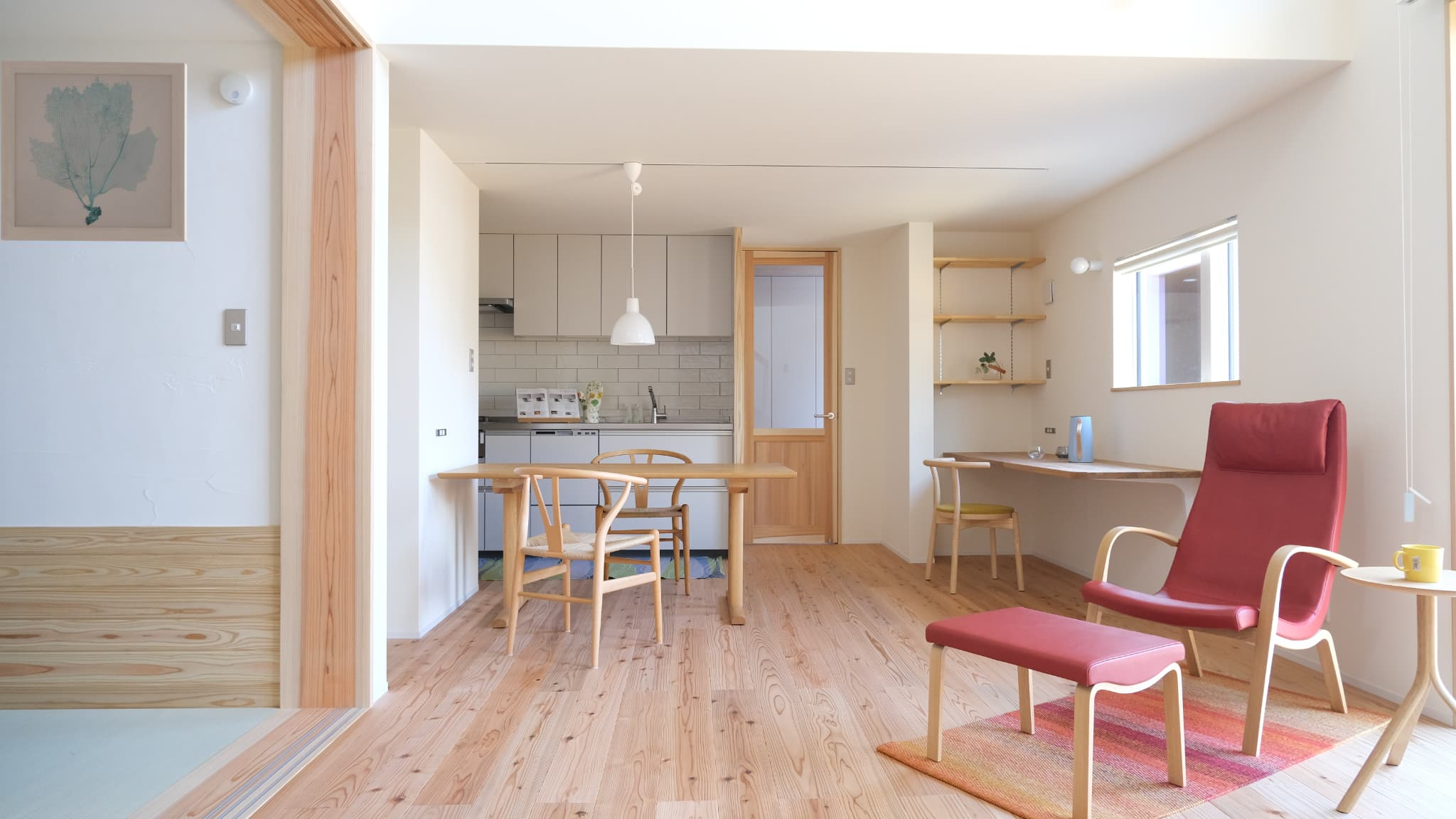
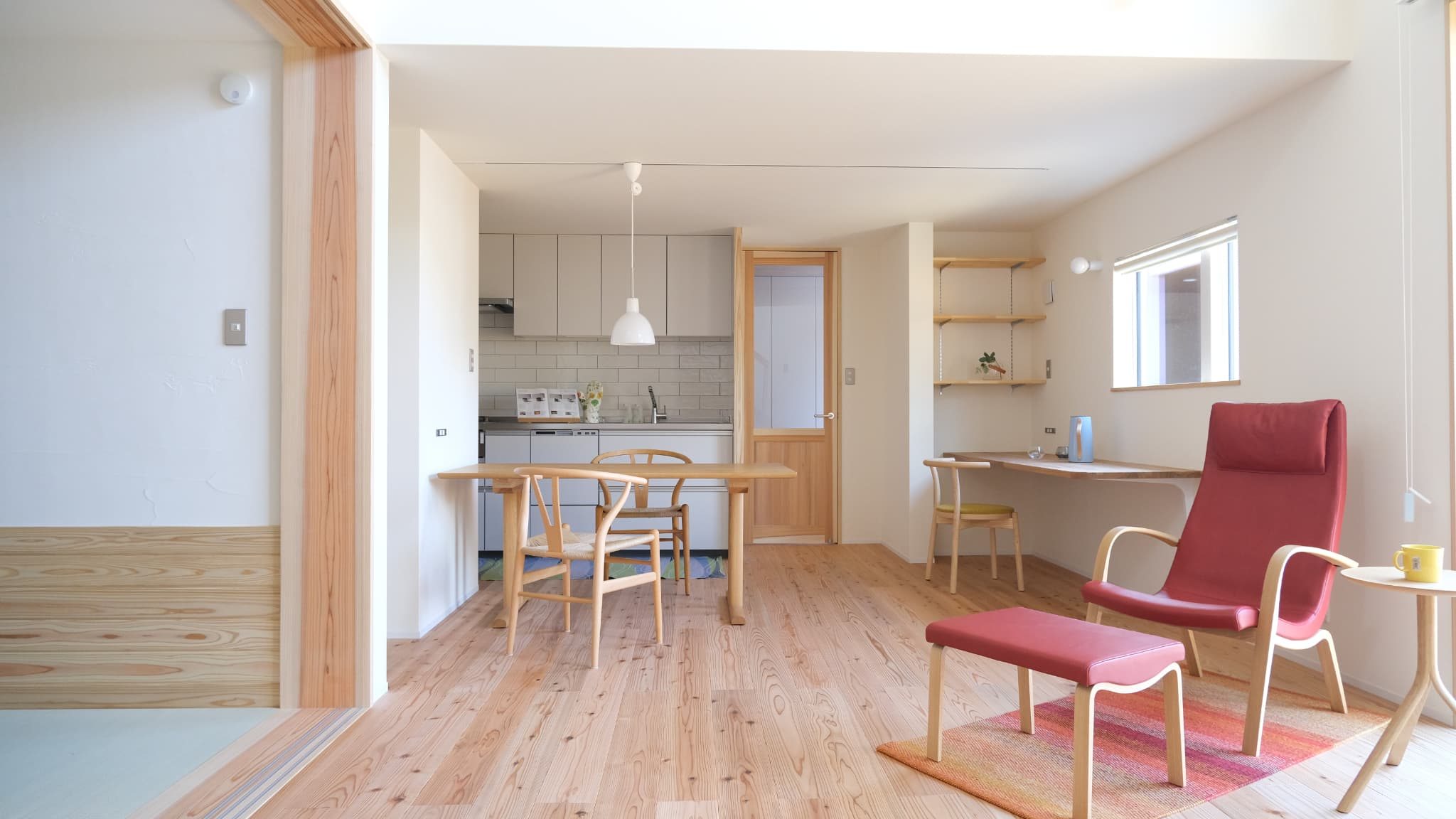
- wall art [0,60,188,242]
